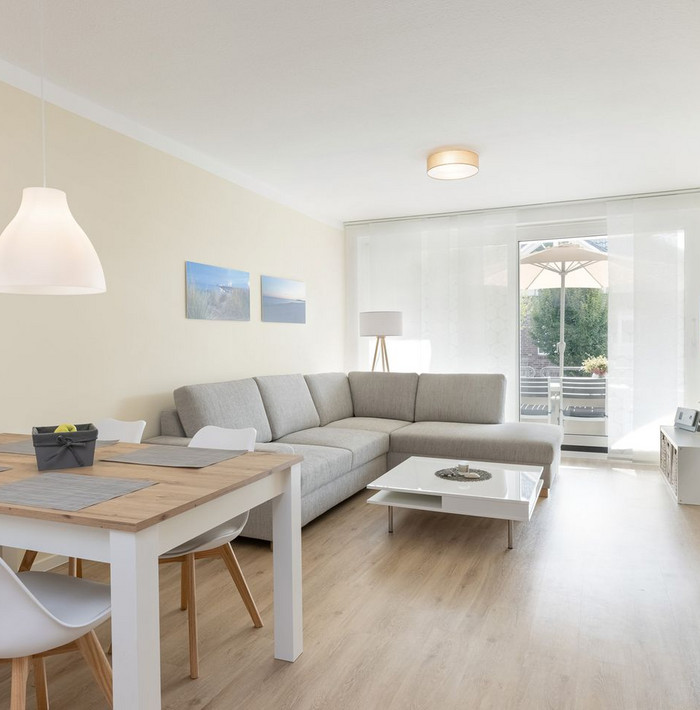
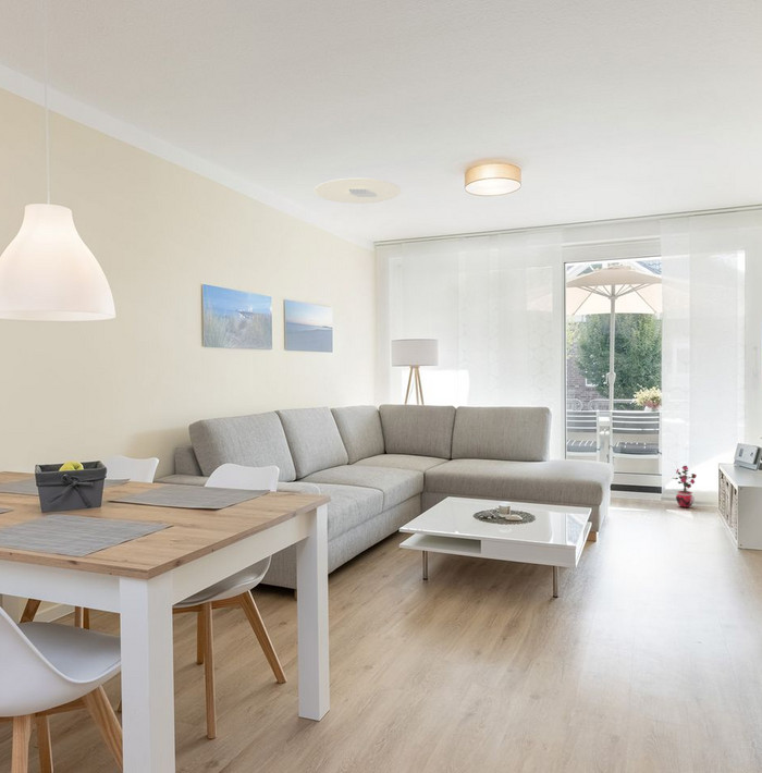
+ ceiling light [314,177,402,205]
+ potted plant [672,465,698,510]
